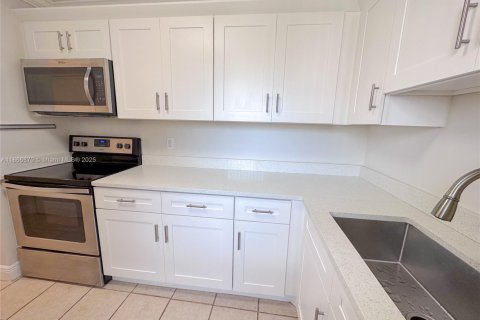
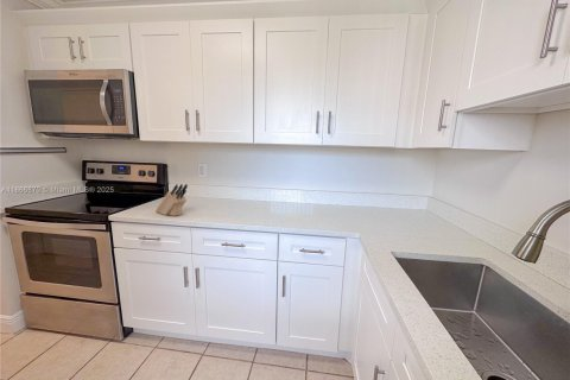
+ knife block [154,183,189,217]
